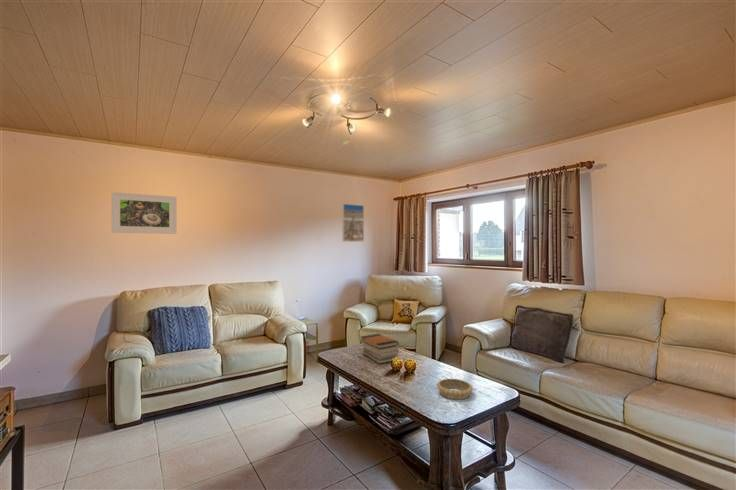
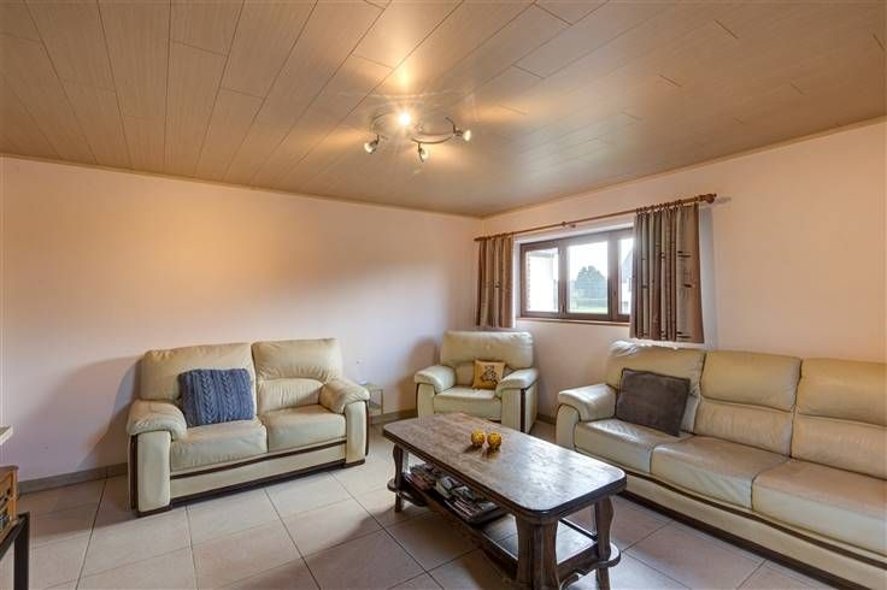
- book stack [359,333,400,365]
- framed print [111,191,178,235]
- decorative bowl [436,377,474,400]
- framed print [341,203,365,243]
